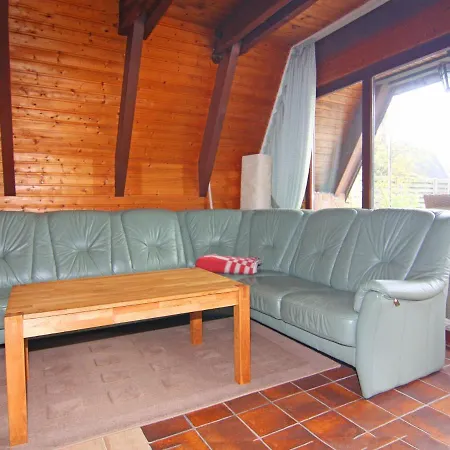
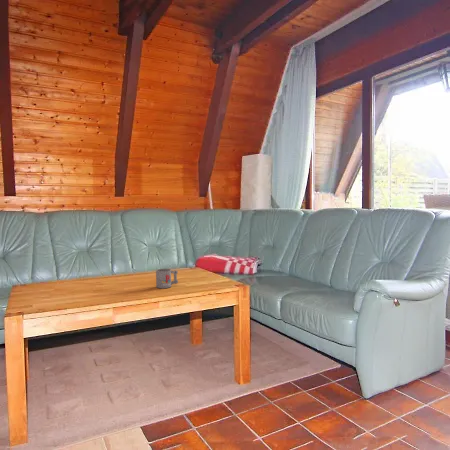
+ mug [155,268,179,289]
